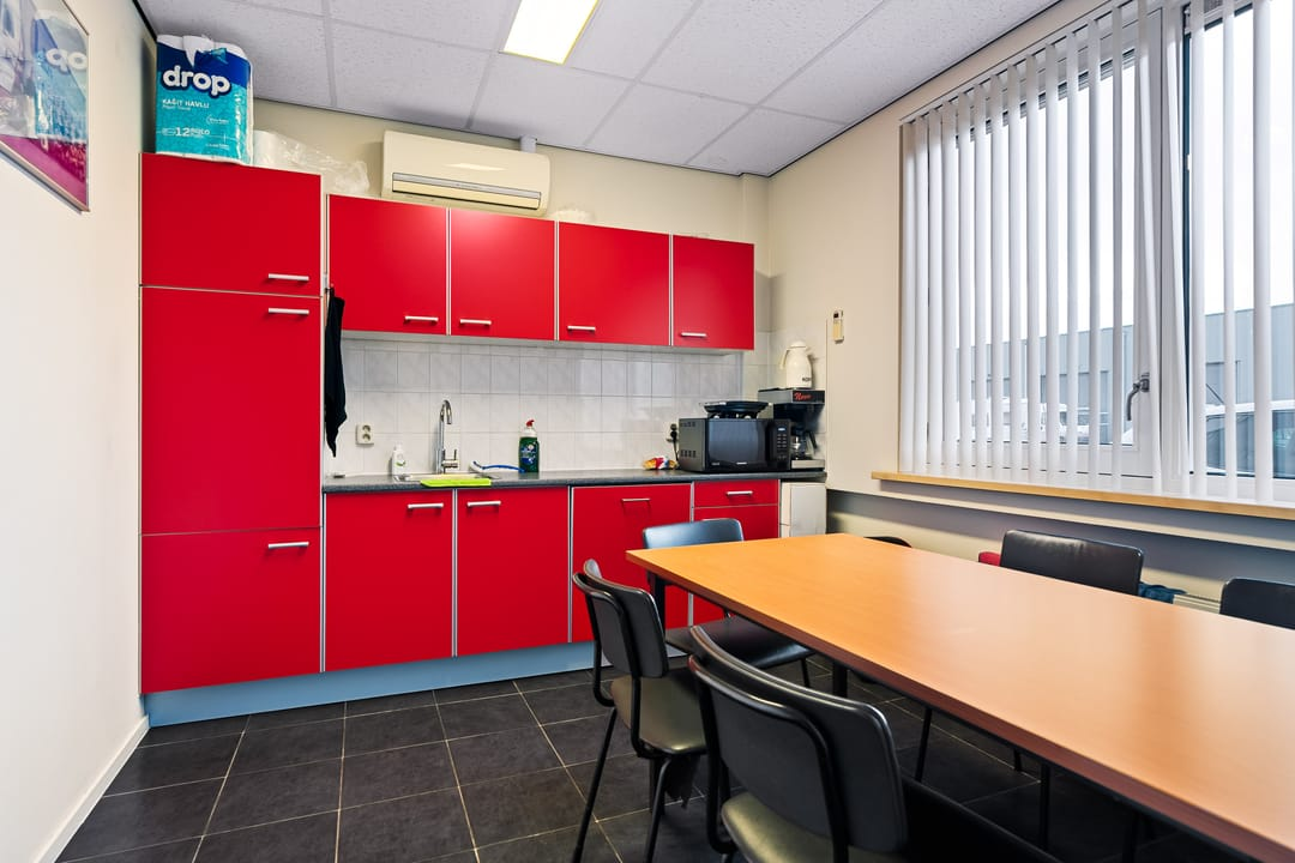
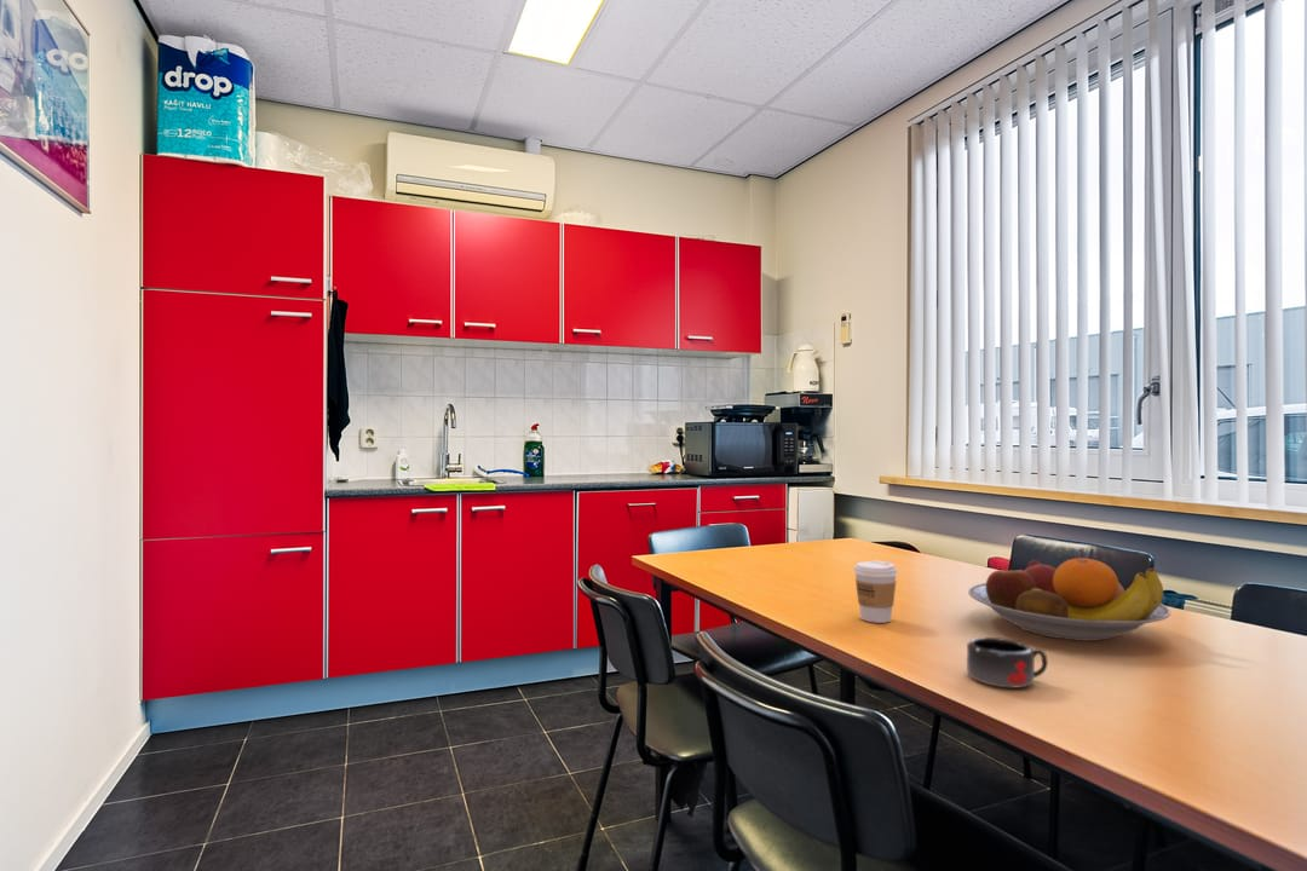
+ fruit bowl [967,556,1171,642]
+ mug [966,636,1049,688]
+ coffee cup [853,560,898,624]
